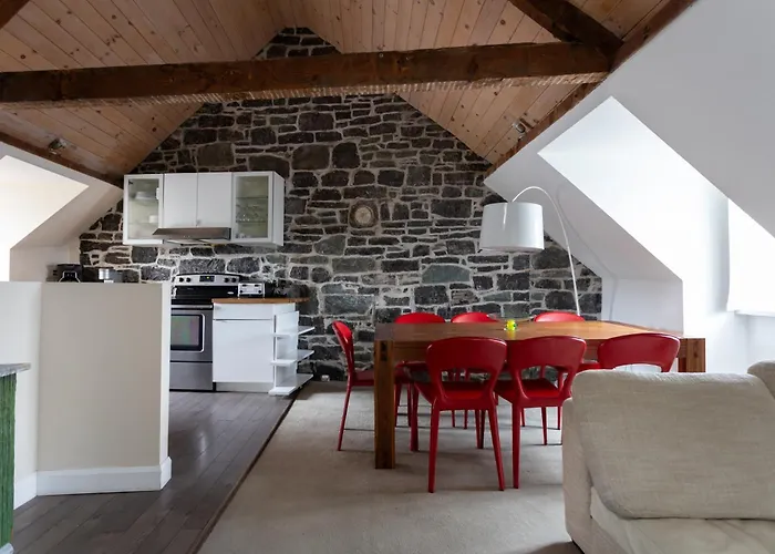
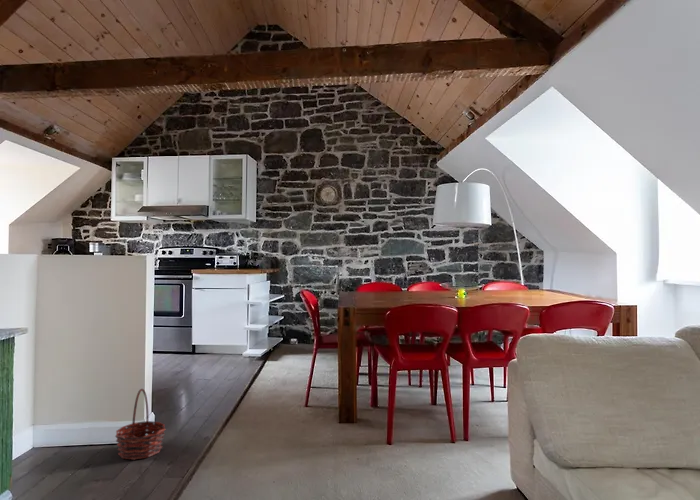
+ basket [114,388,166,461]
